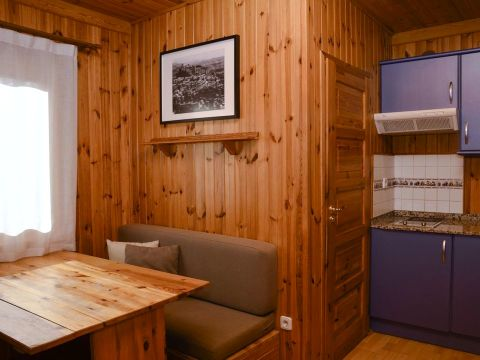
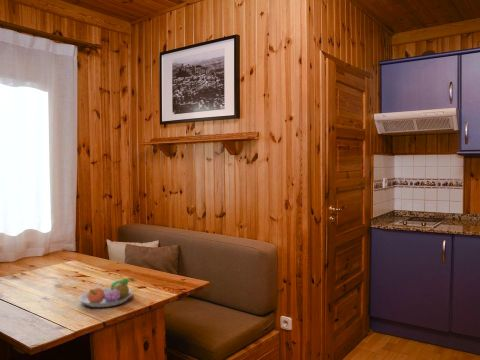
+ fruit bowl [77,277,135,308]
